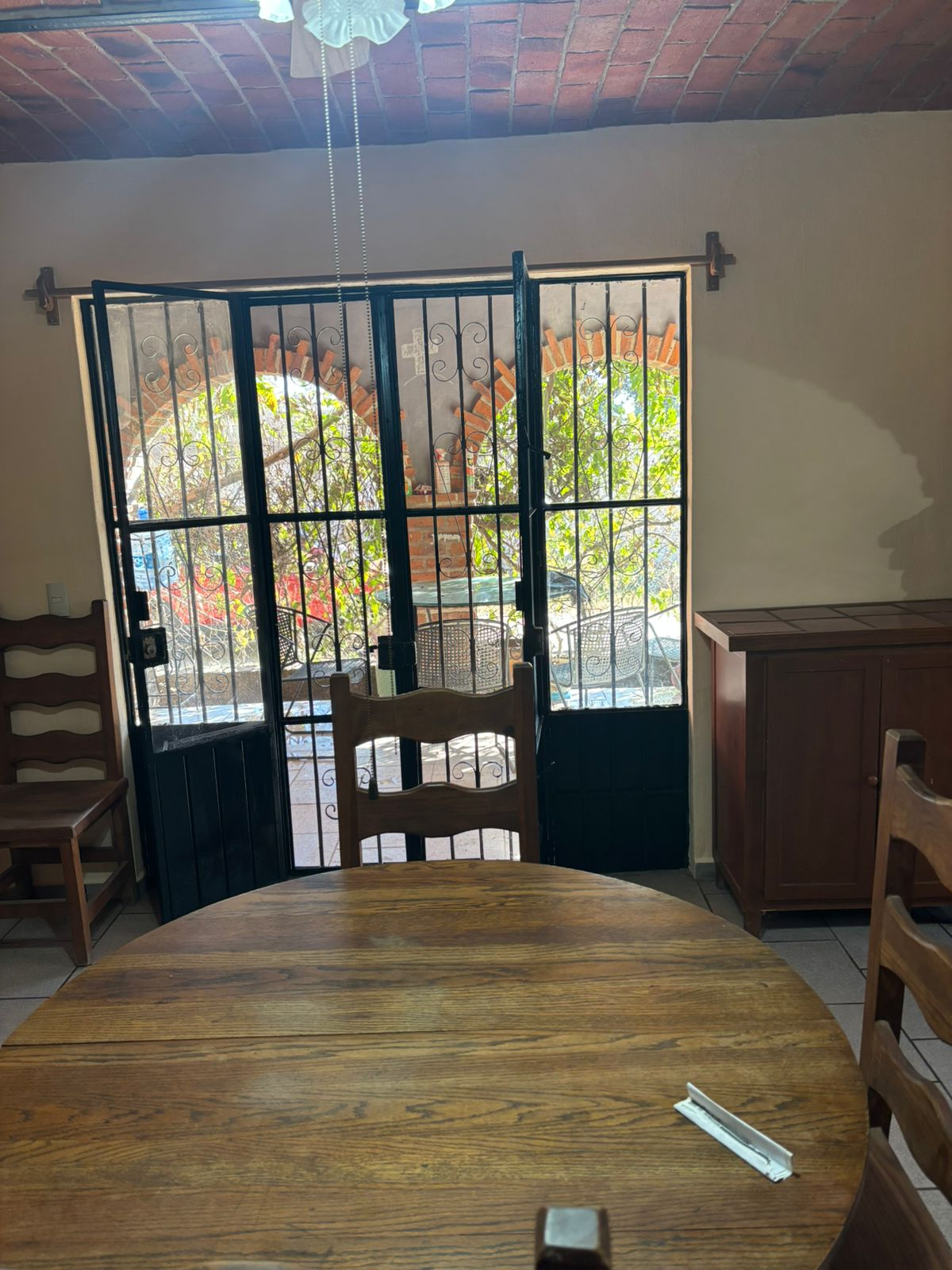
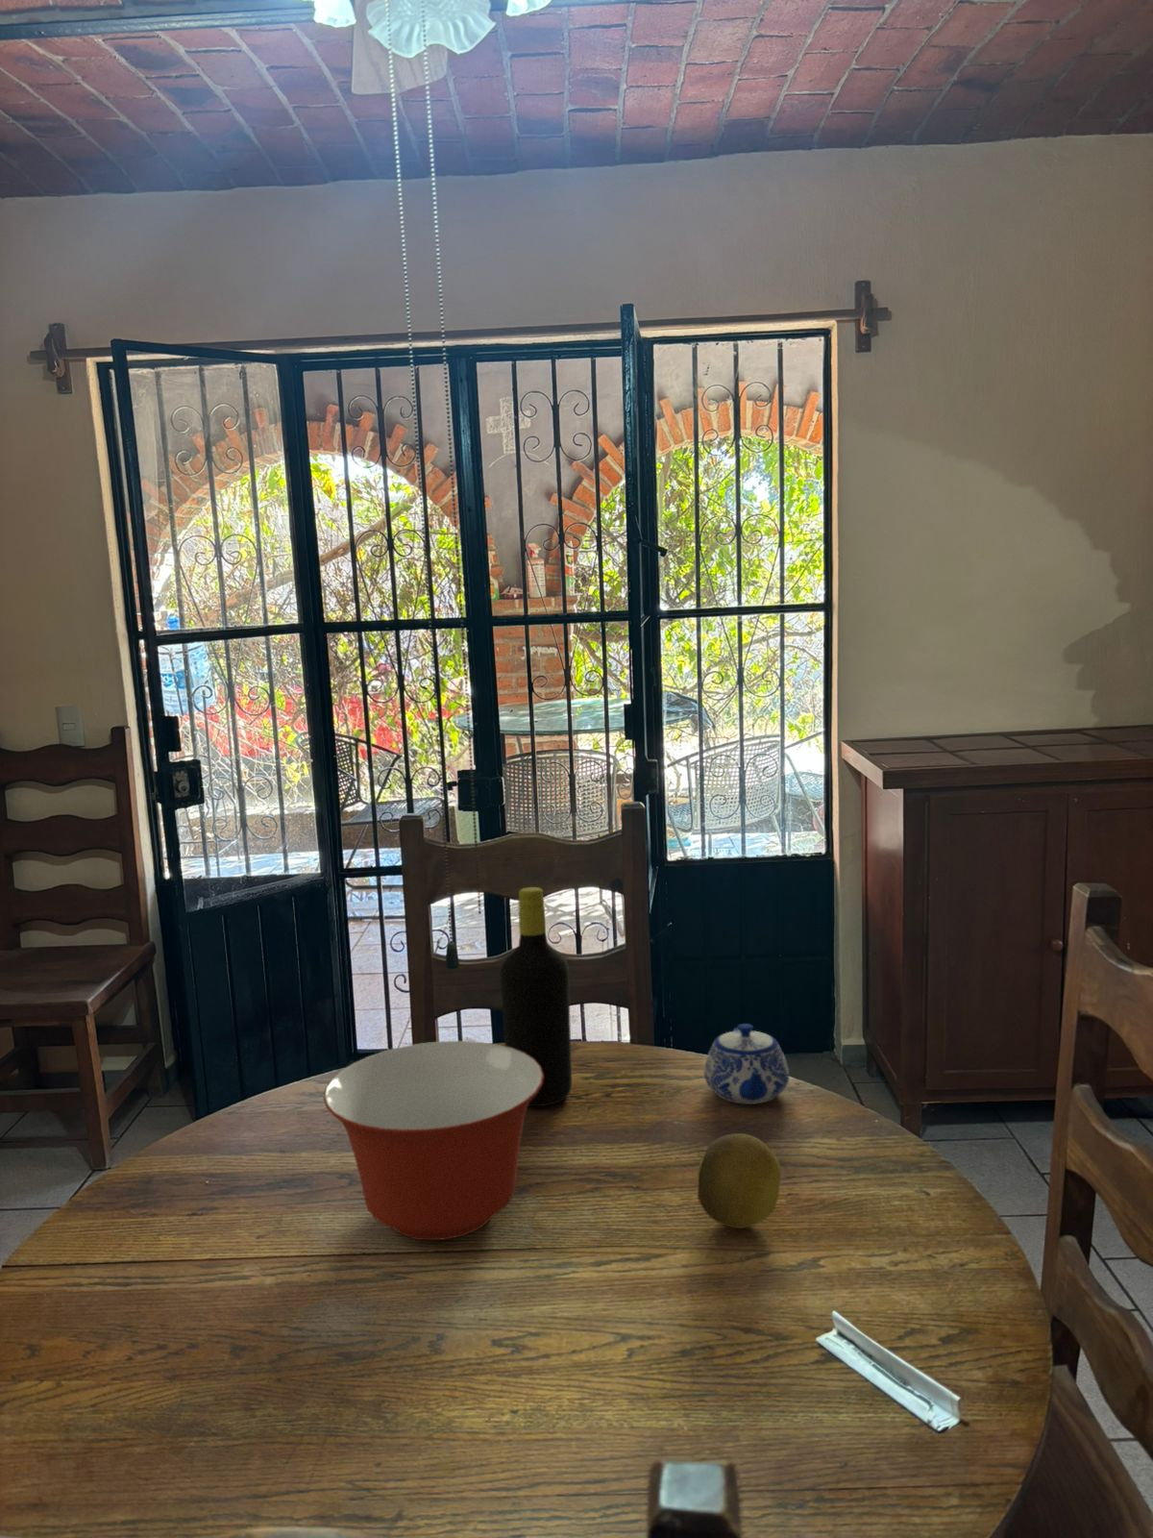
+ fruit [696,1132,782,1229]
+ bottle [500,886,573,1107]
+ mixing bowl [323,1040,544,1241]
+ teapot [704,1023,791,1106]
